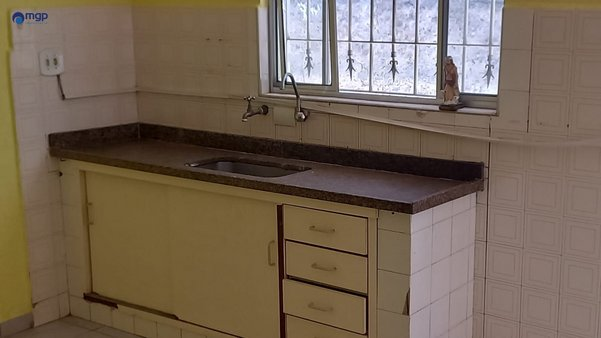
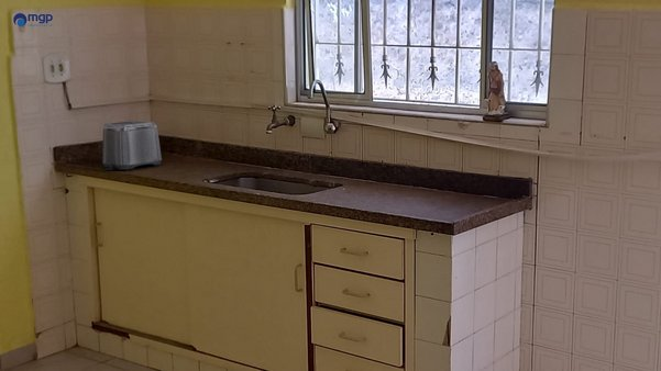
+ toaster [101,120,163,172]
